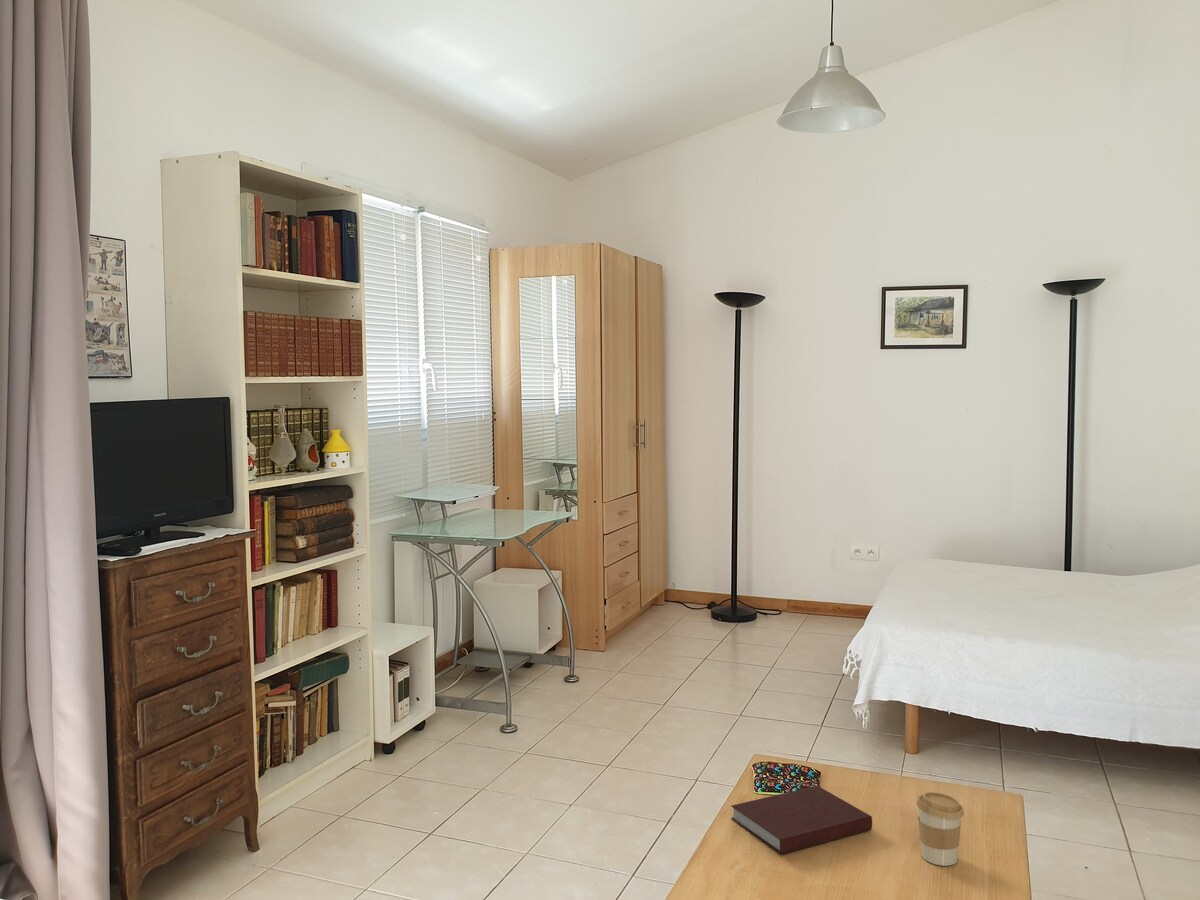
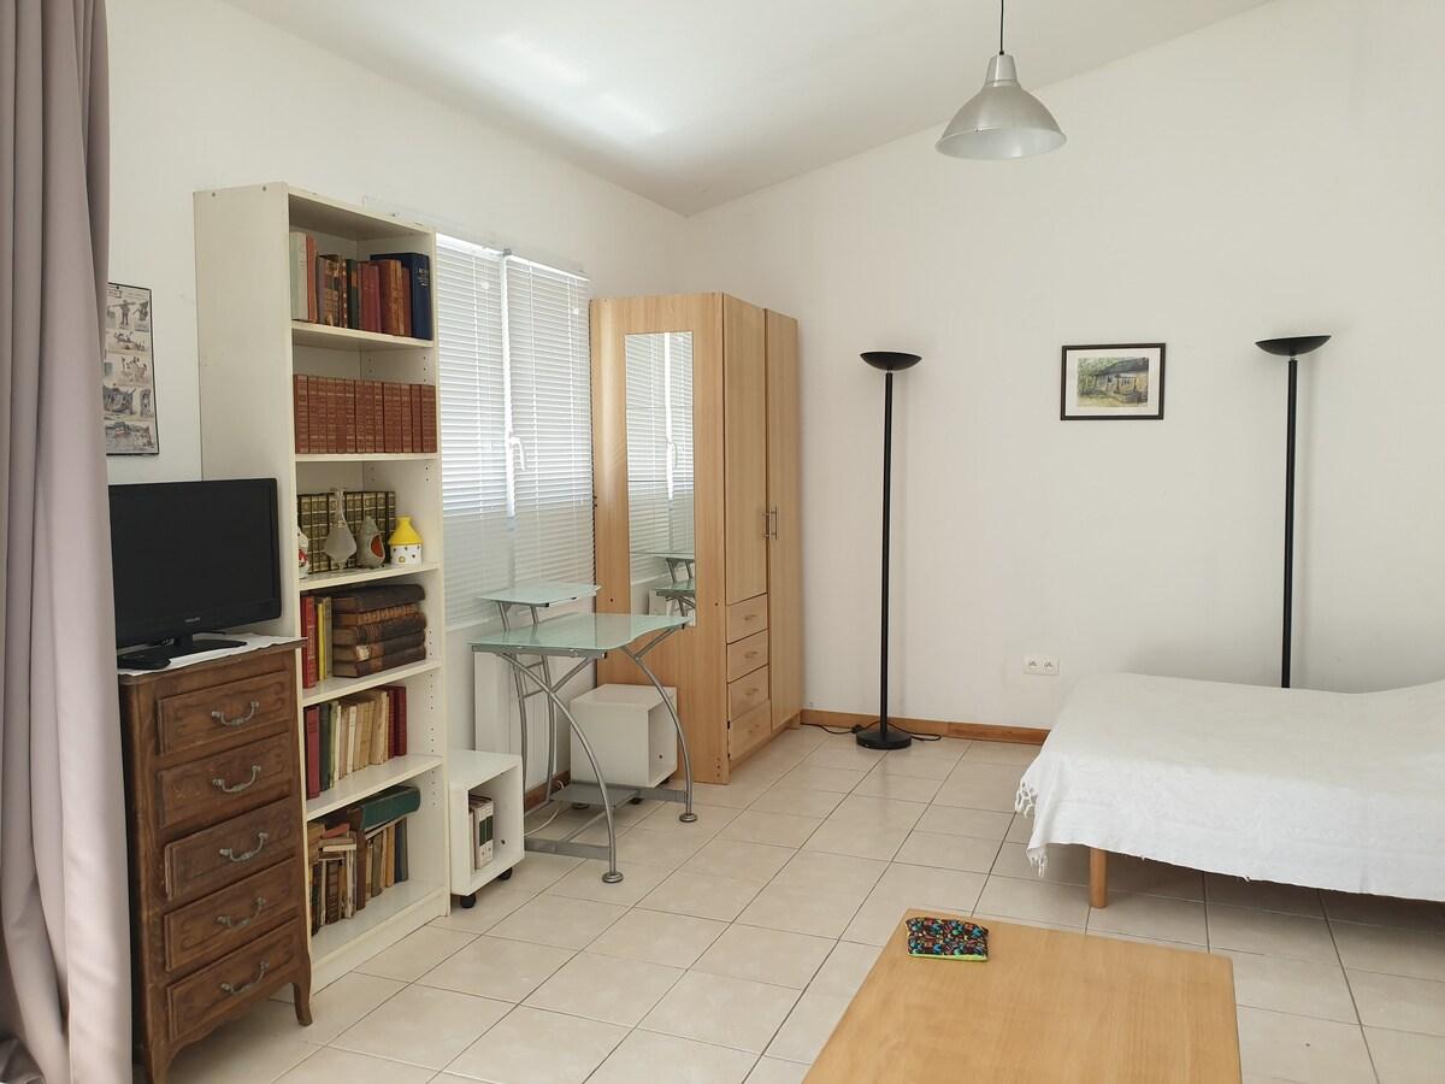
- notebook [730,785,873,855]
- coffee cup [916,791,965,867]
